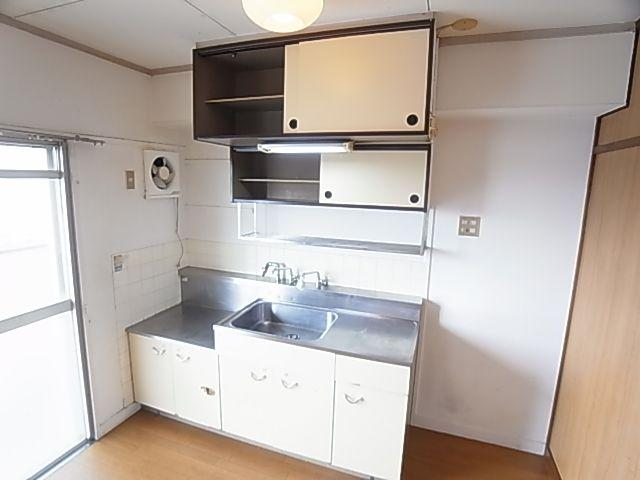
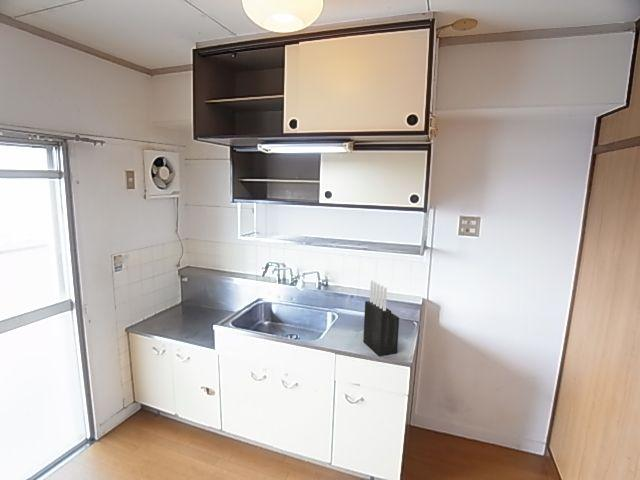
+ knife block [362,280,400,357]
